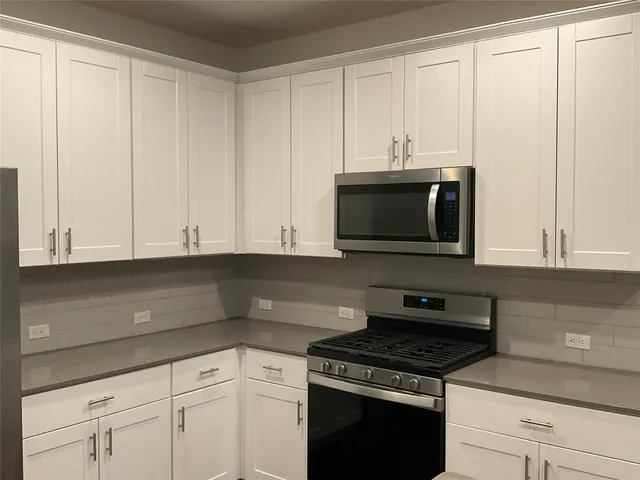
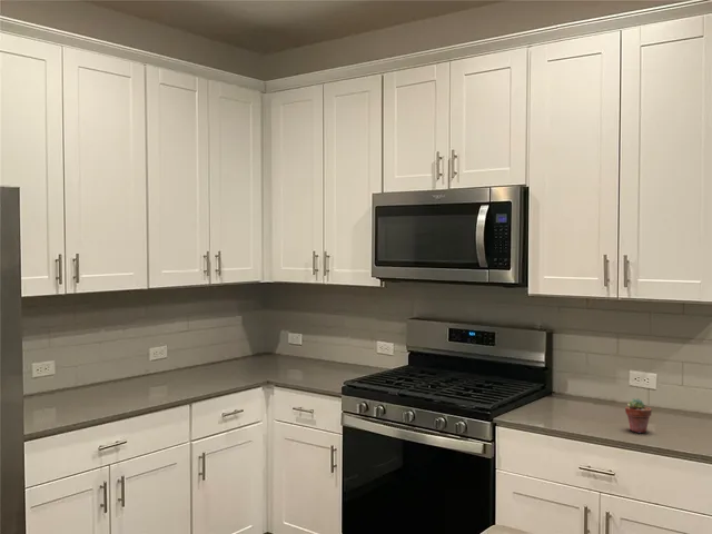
+ potted succulent [624,397,653,434]
